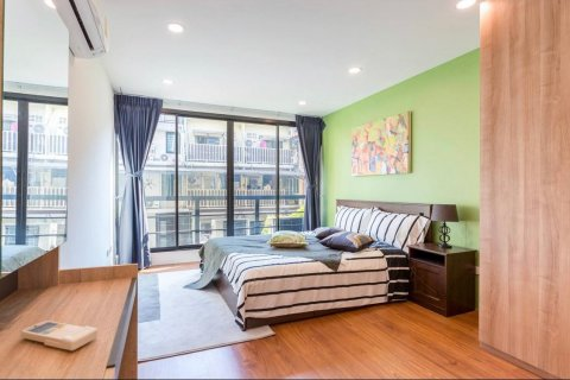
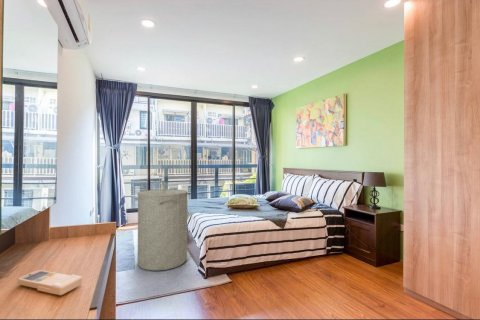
+ laundry hamper [137,180,189,272]
